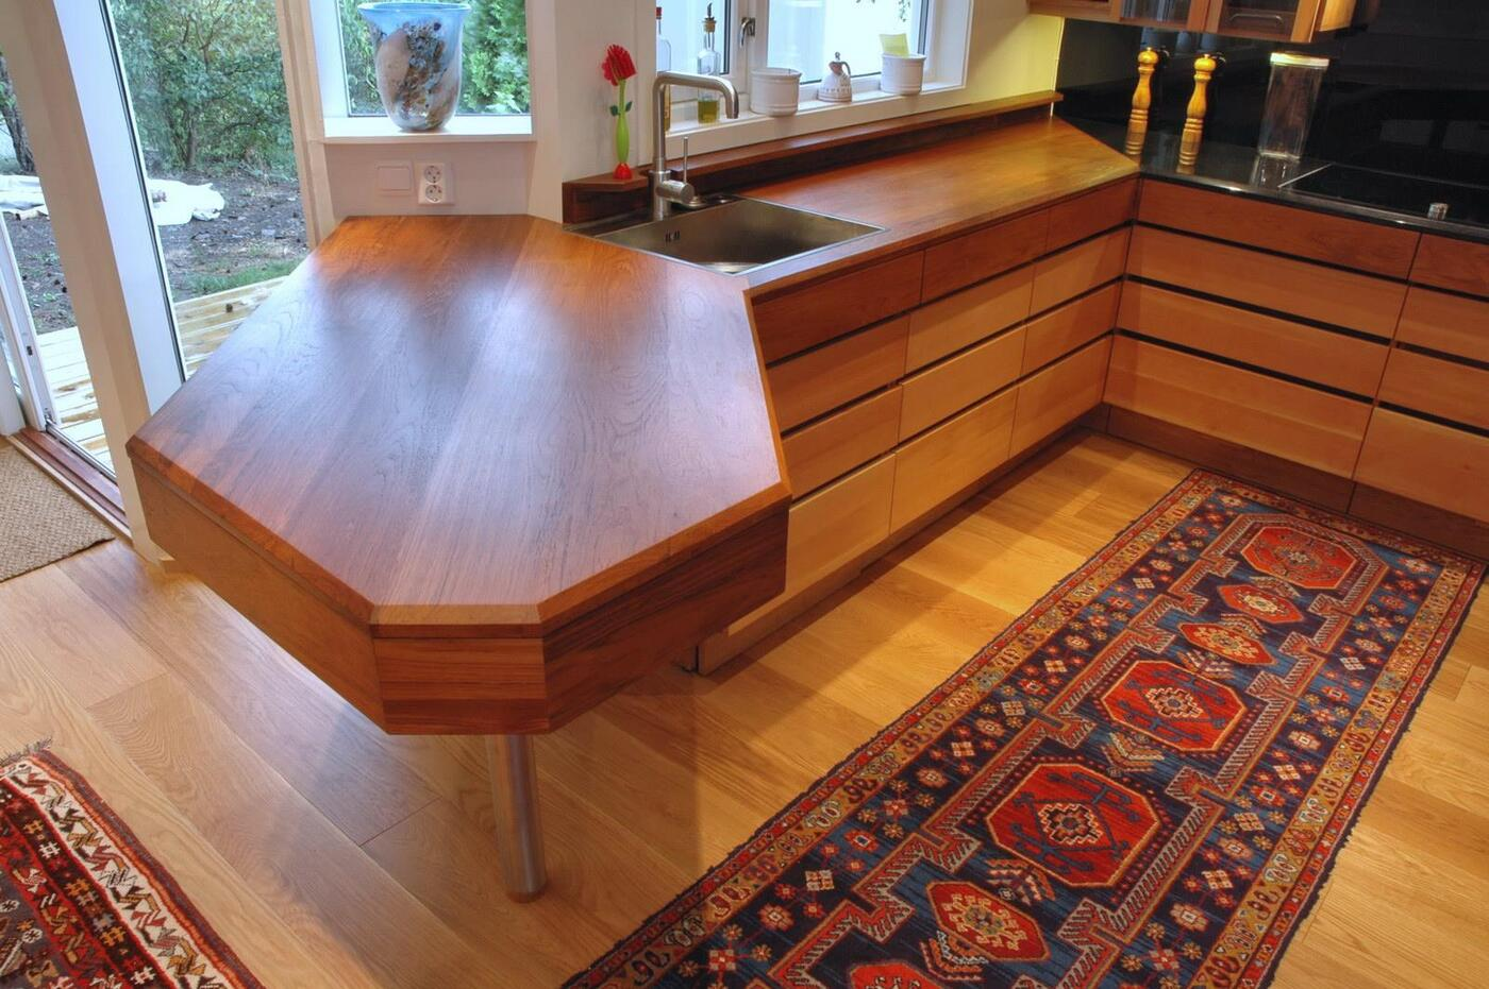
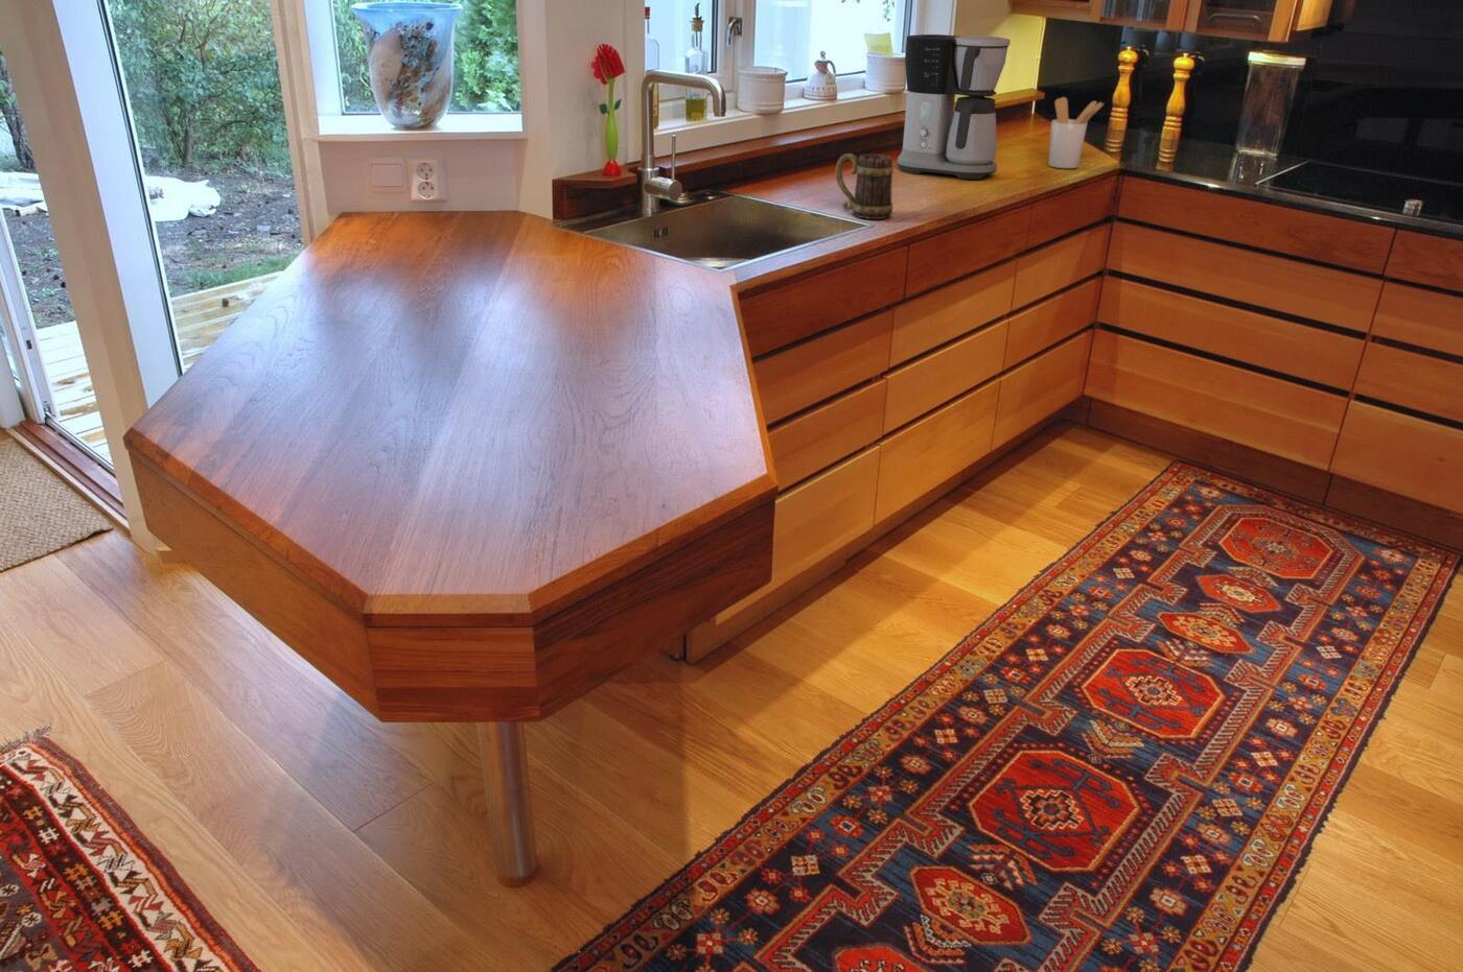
+ utensil holder [1047,97,1105,169]
+ coffee maker [895,34,1012,180]
+ mug [835,153,894,220]
